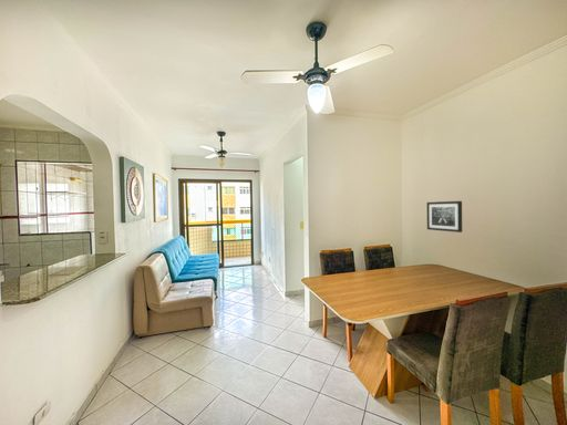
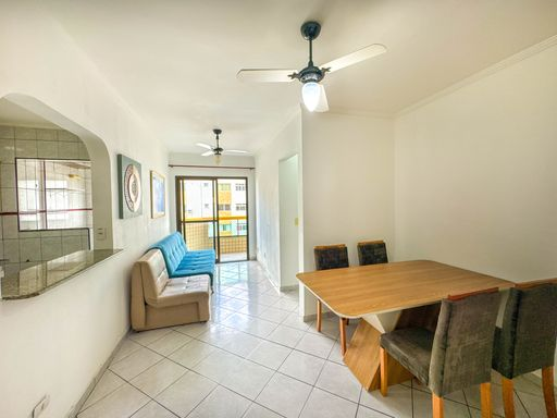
- wall art [426,200,463,234]
